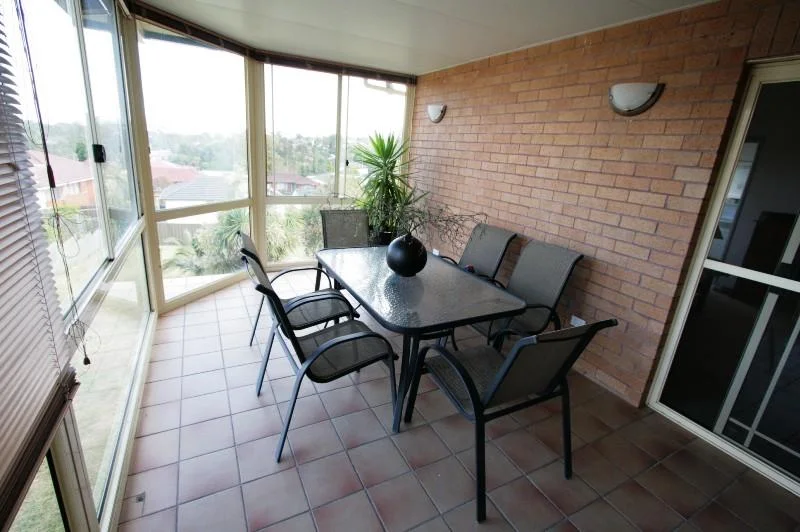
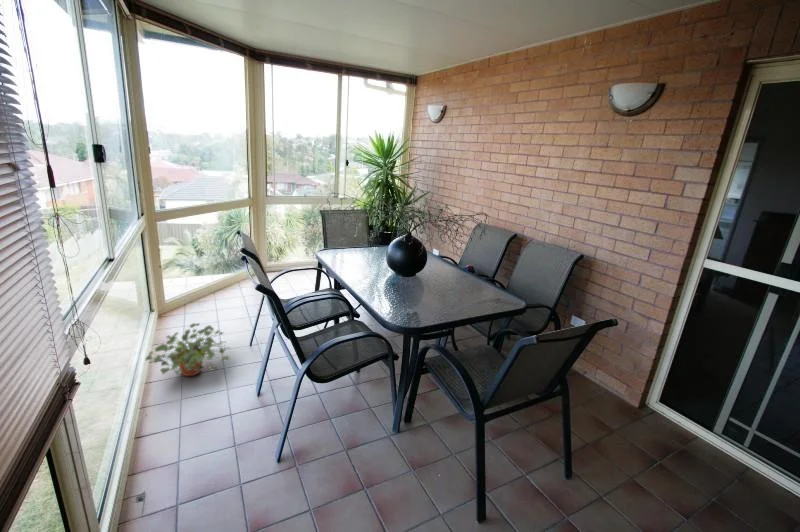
+ potted plant [144,322,231,377]
